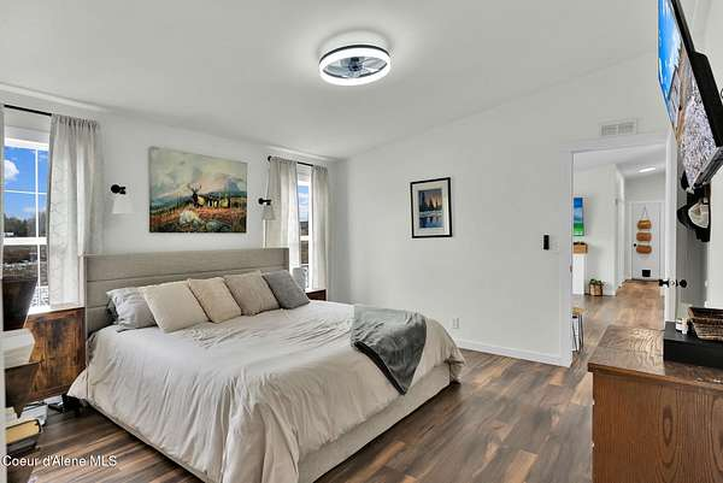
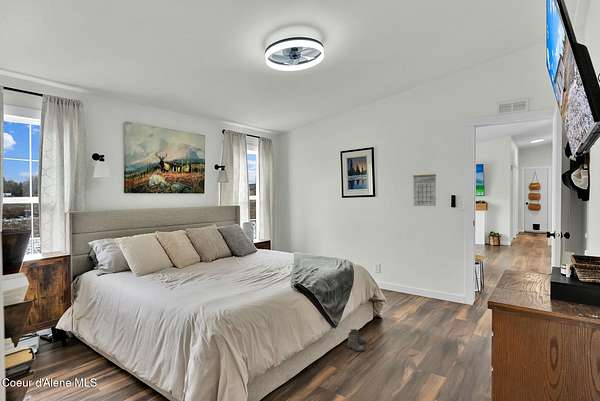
+ calendar [412,169,437,207]
+ boots [346,328,367,353]
